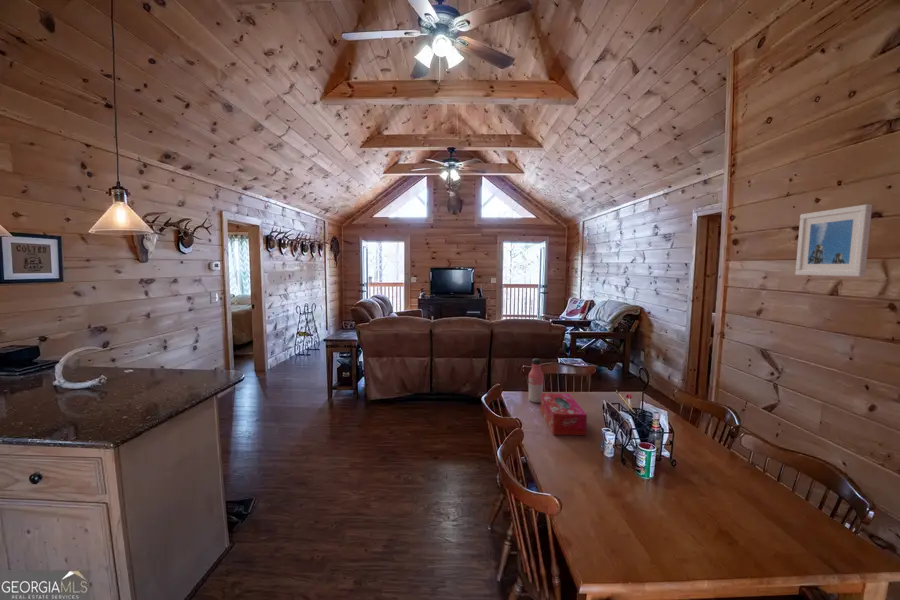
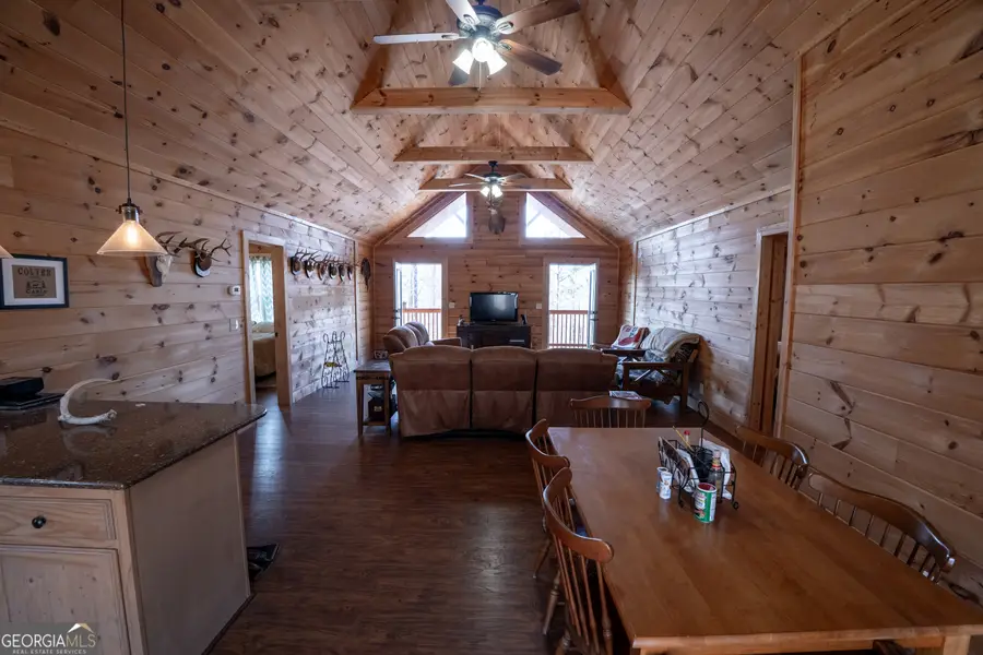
- water bottle [527,358,545,404]
- tissue box [540,392,588,436]
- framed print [794,203,873,278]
